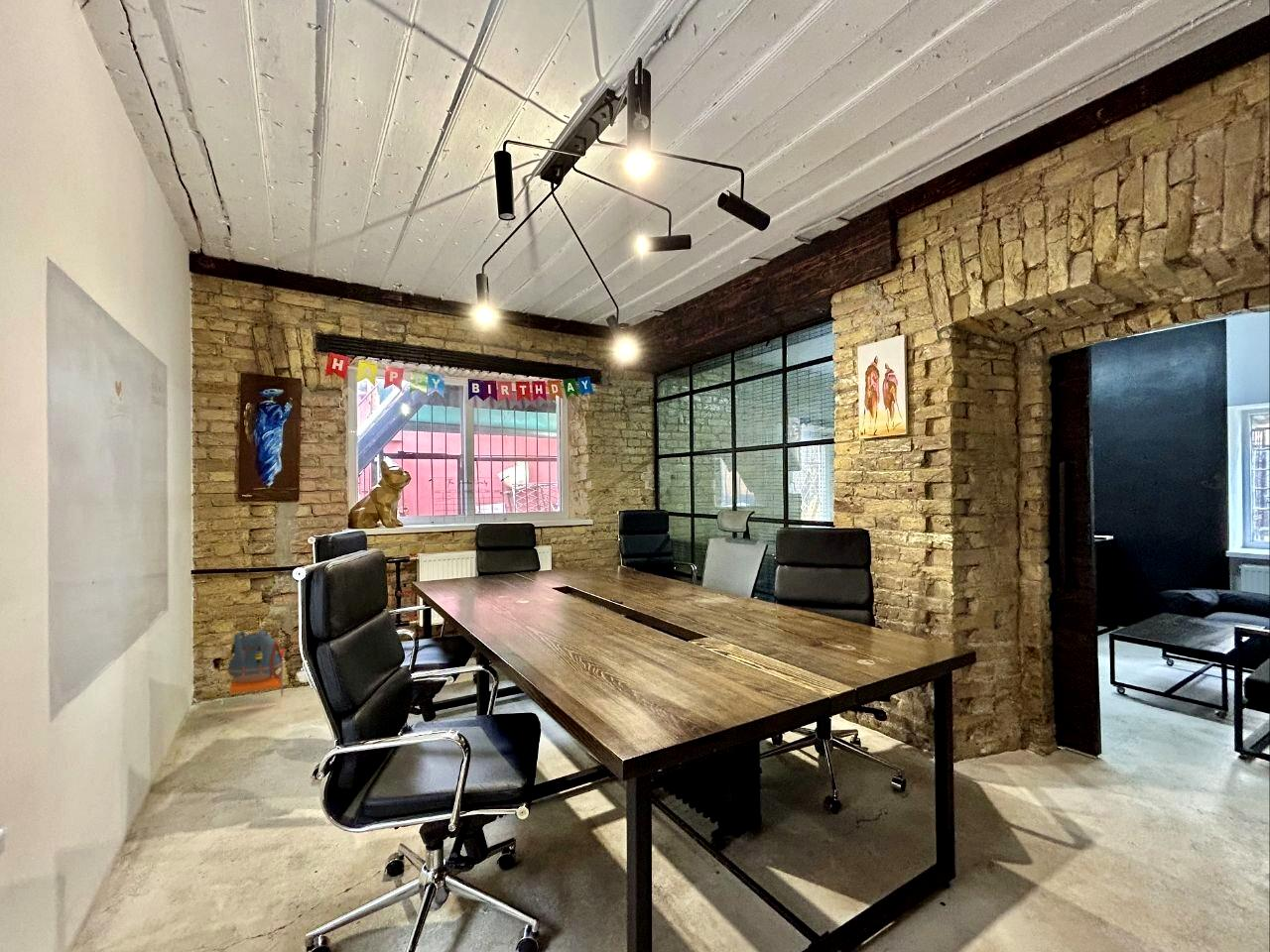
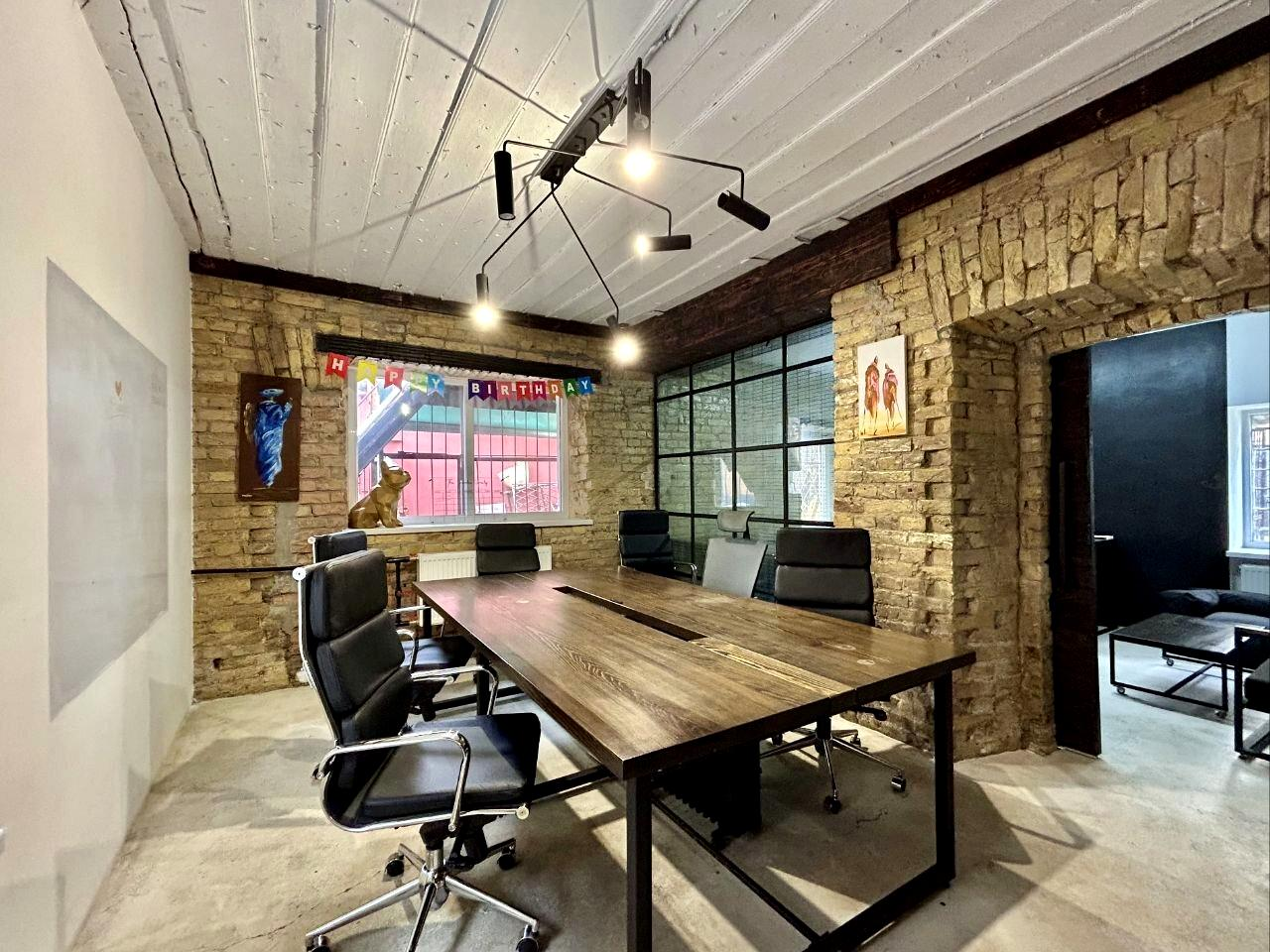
- backpack [220,629,286,713]
